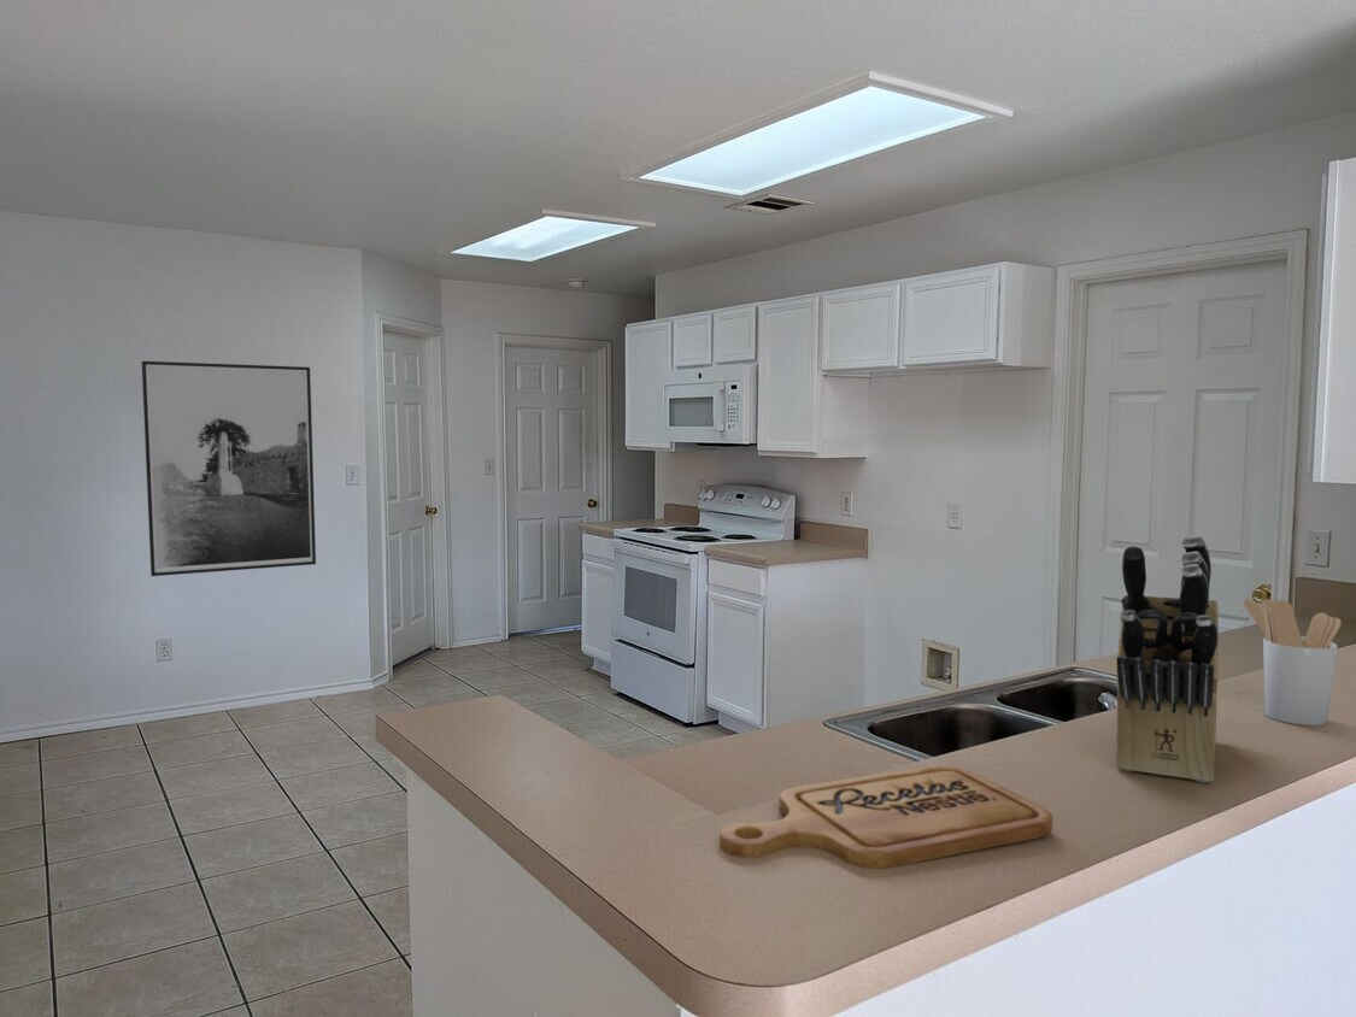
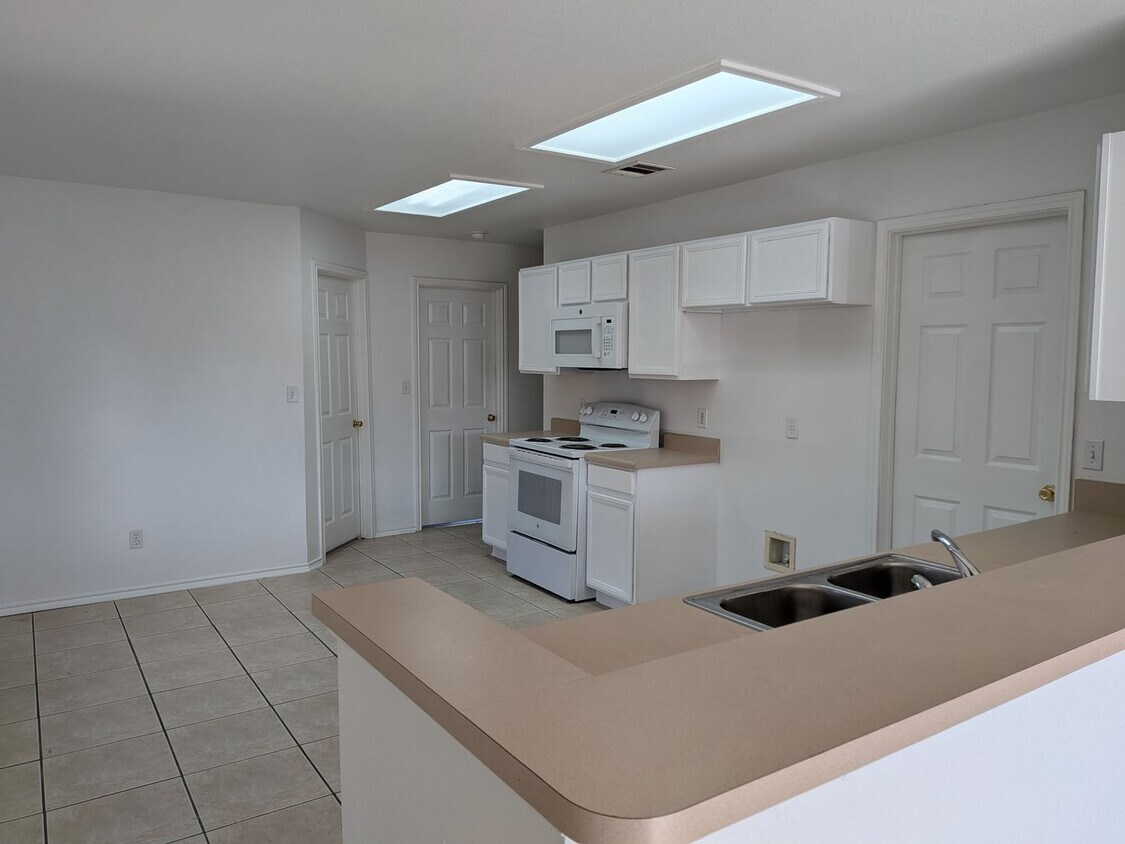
- utensil holder [1241,598,1343,727]
- cutting board [718,764,1053,870]
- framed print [141,360,317,577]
- knife block [1115,534,1220,783]
